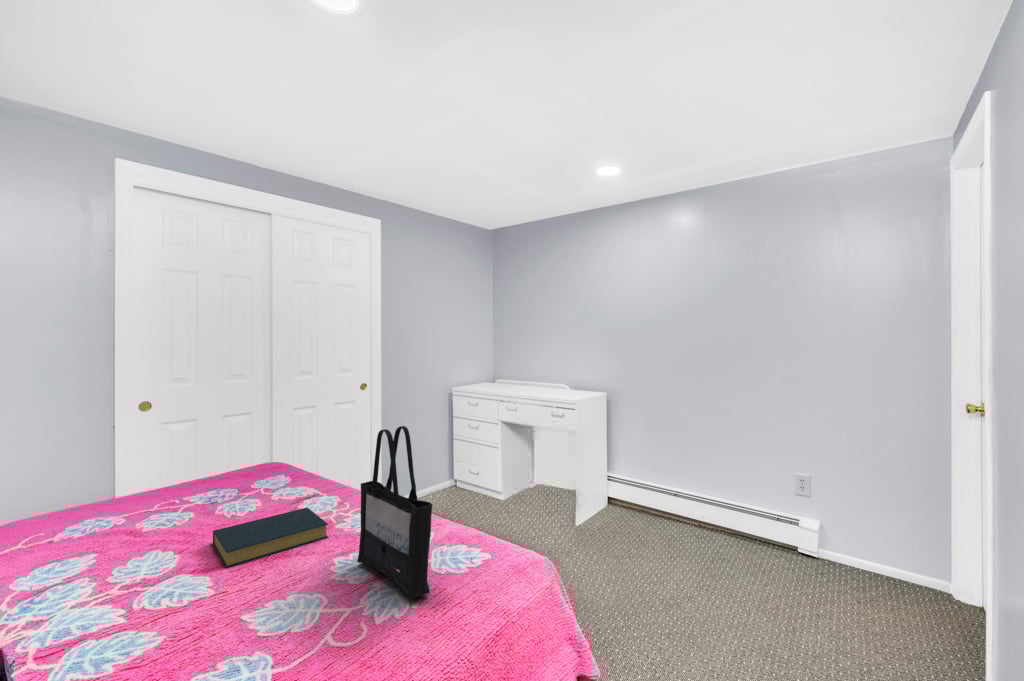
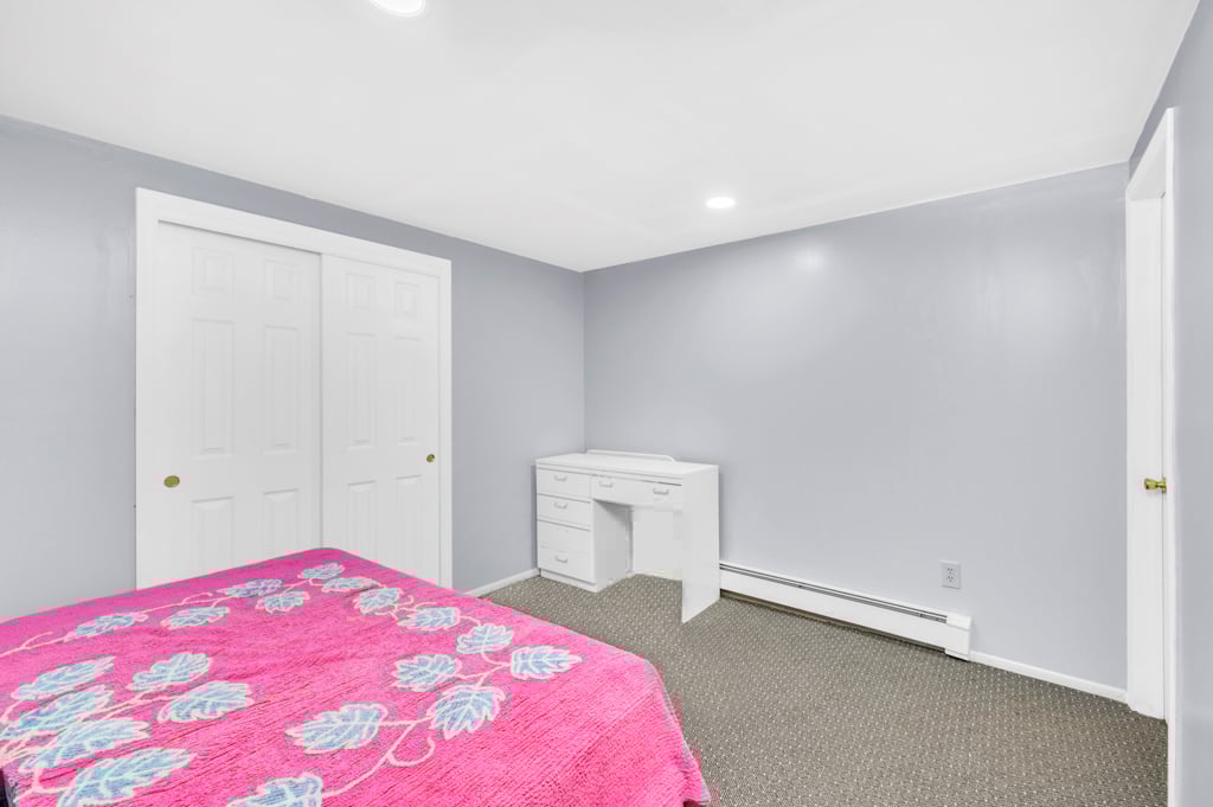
- tote bag [357,425,433,601]
- hardback book [212,507,329,569]
